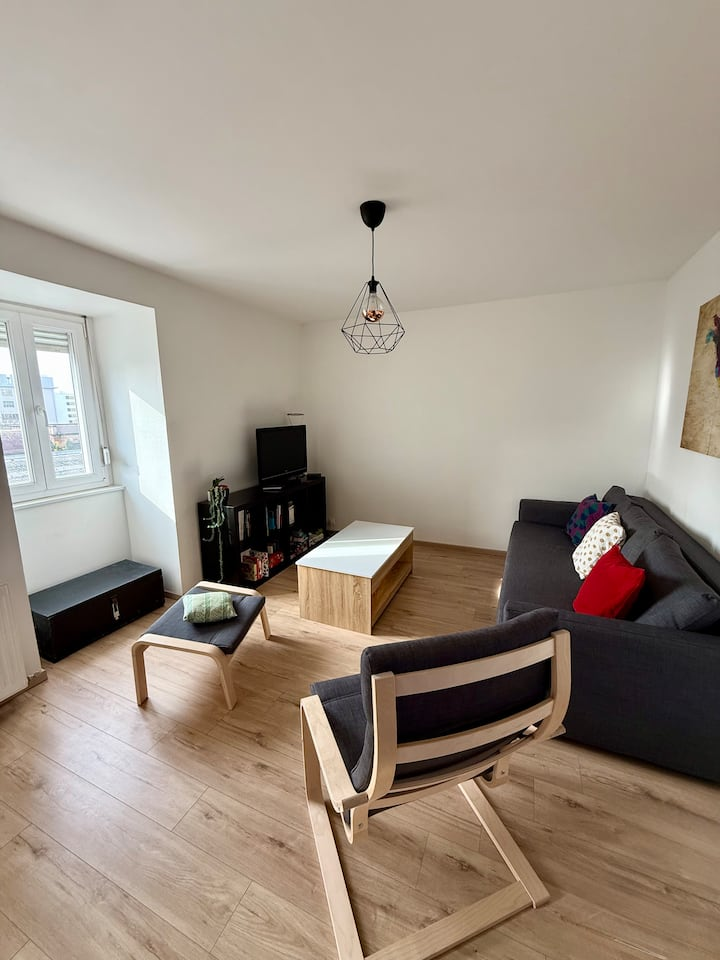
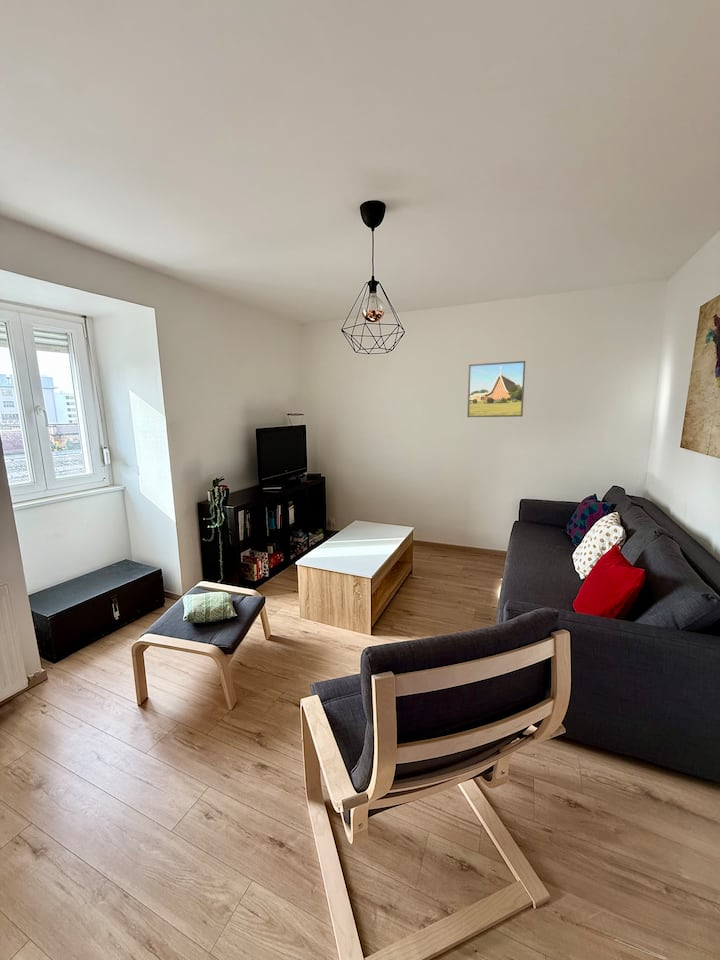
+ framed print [466,360,526,418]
